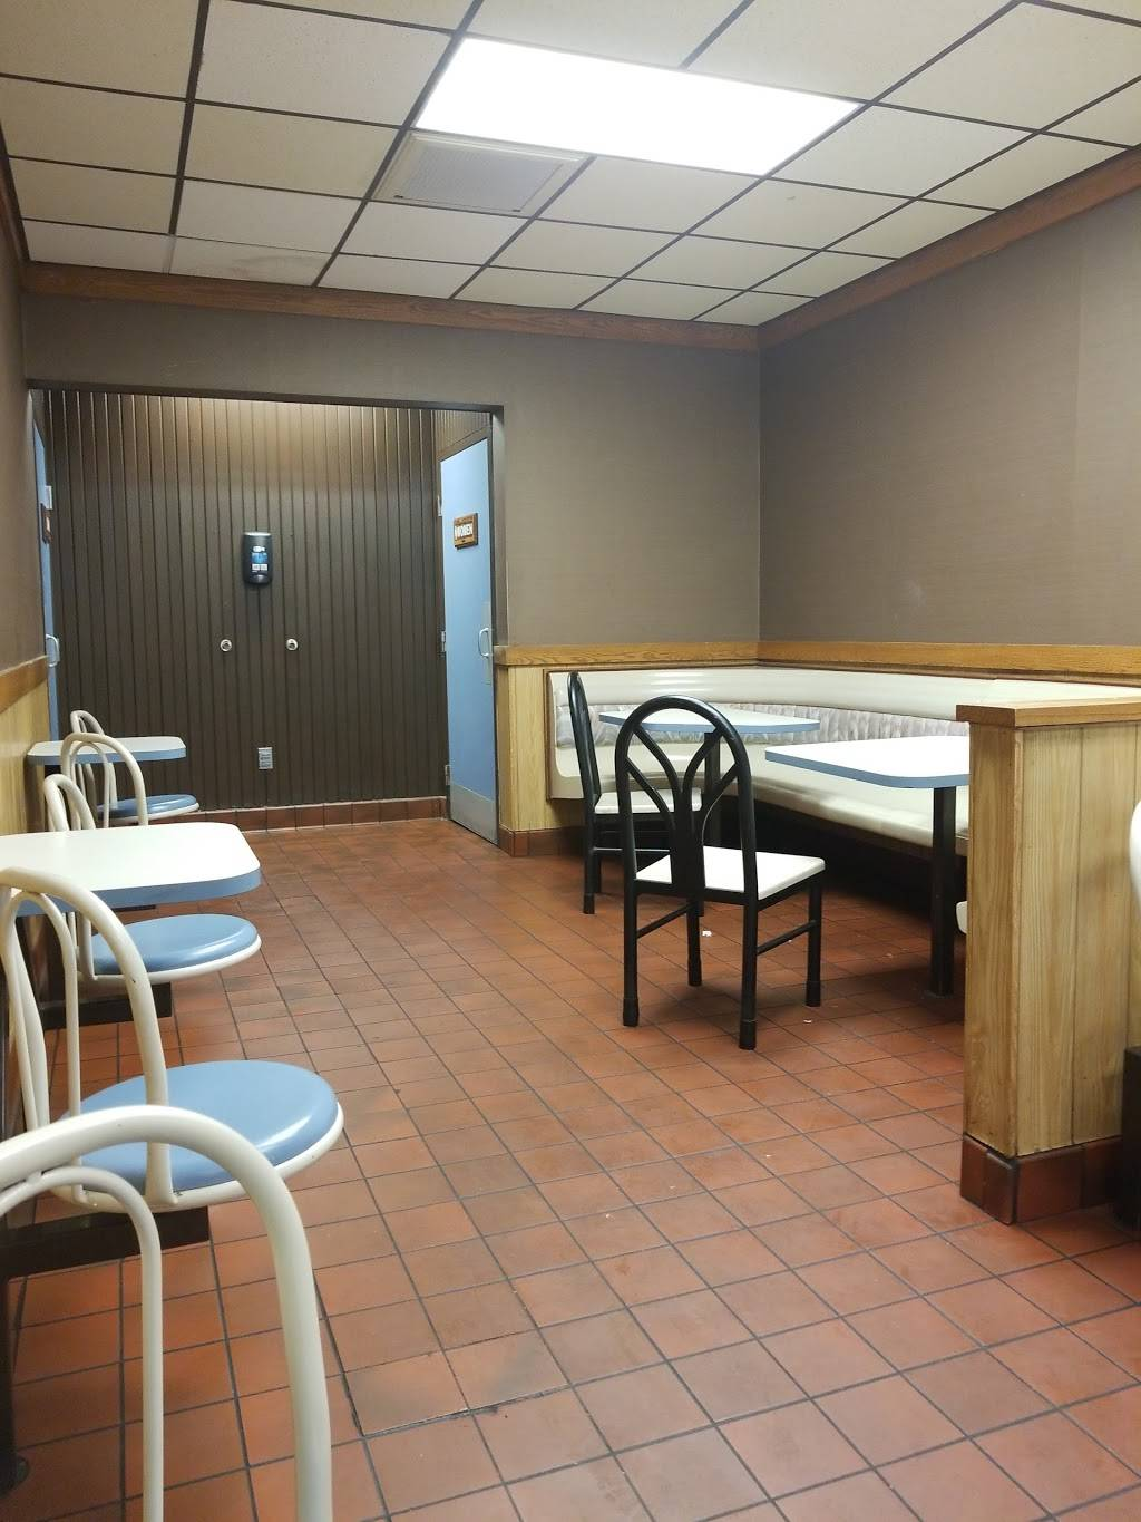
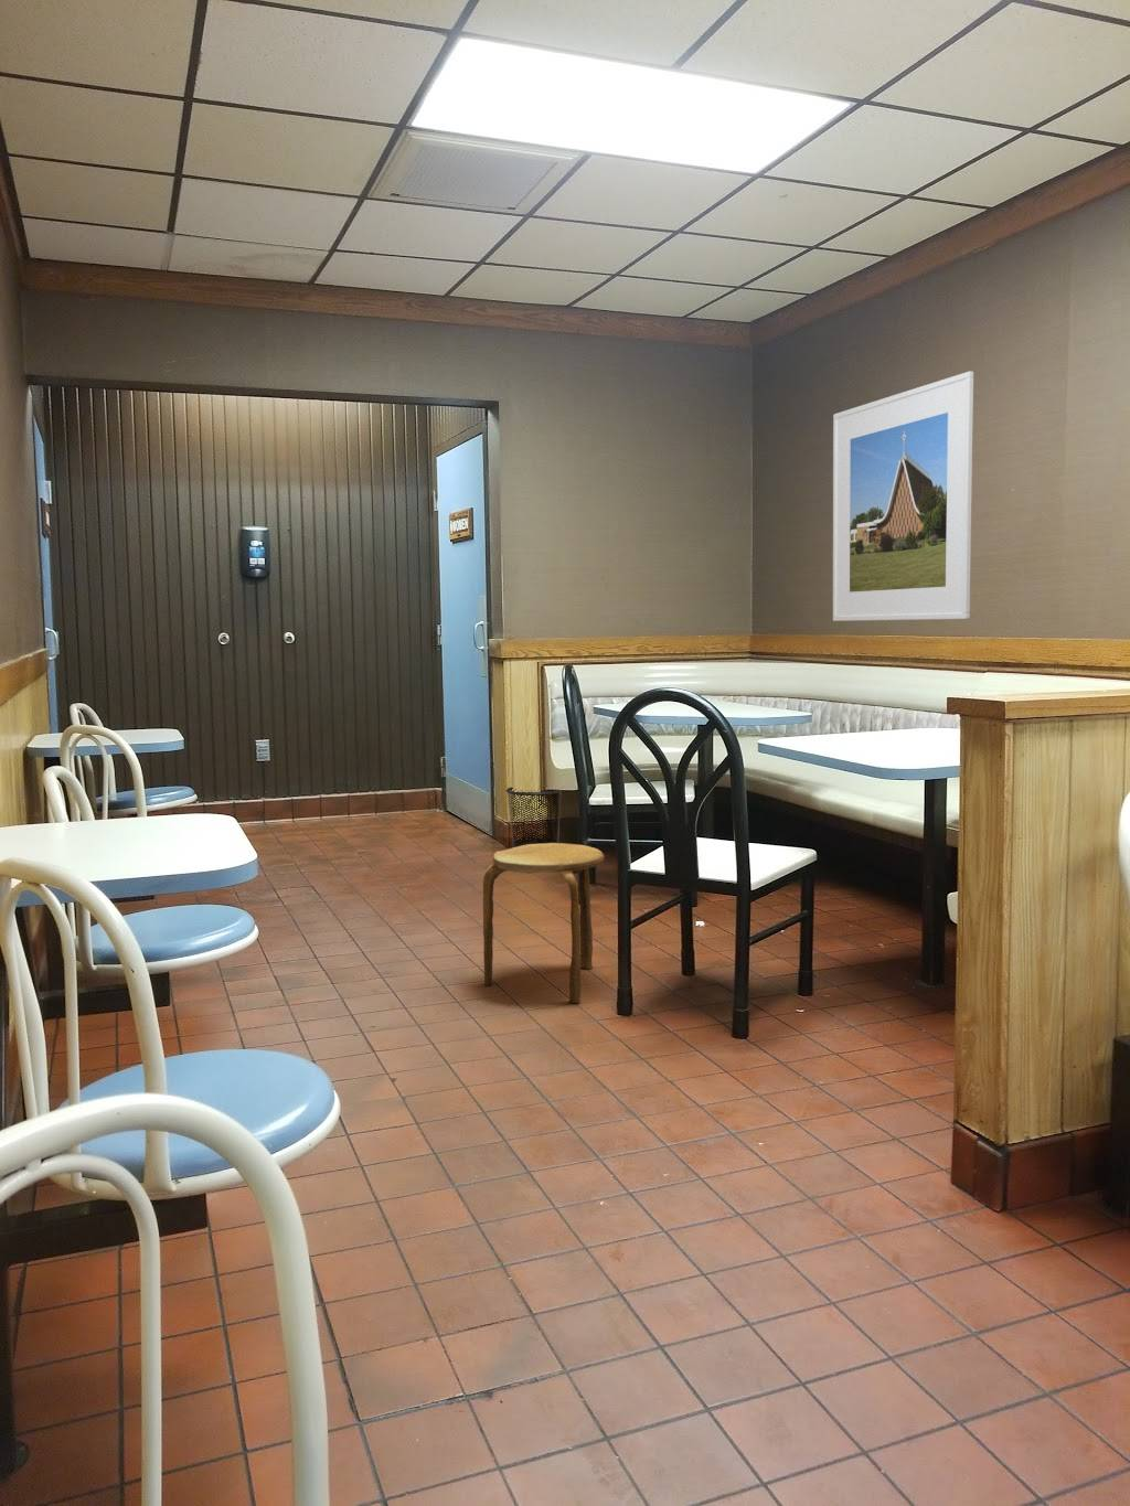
+ waste bin [504,786,563,849]
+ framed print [832,370,975,622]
+ stool [482,841,604,1004]
